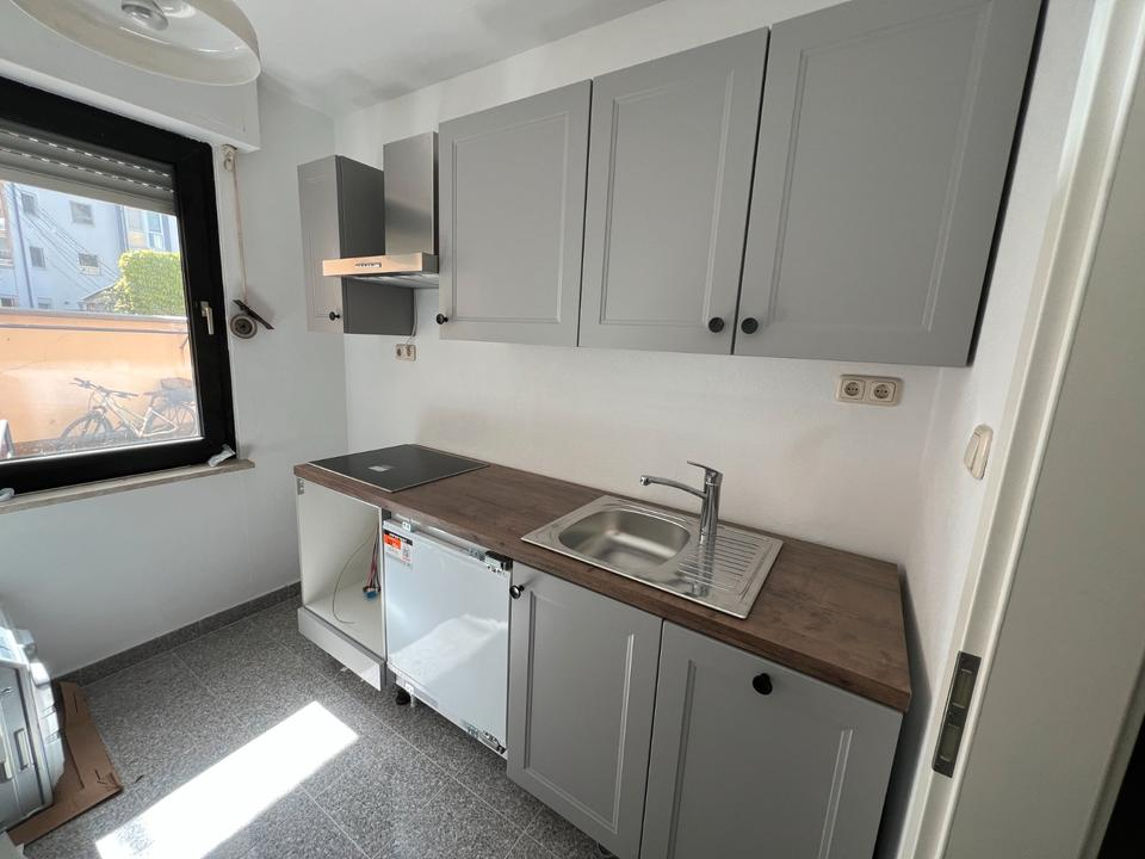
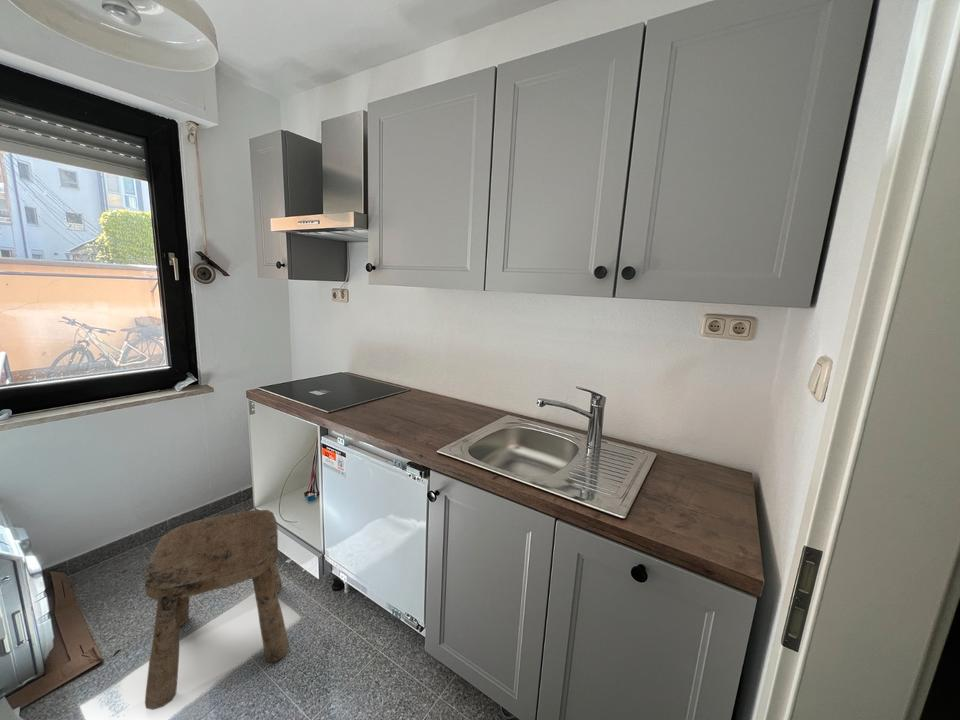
+ stool [144,509,290,711]
